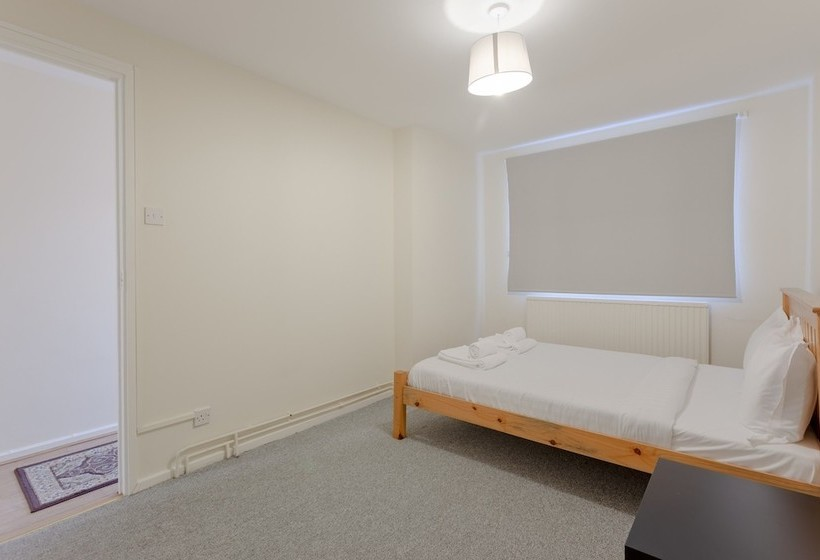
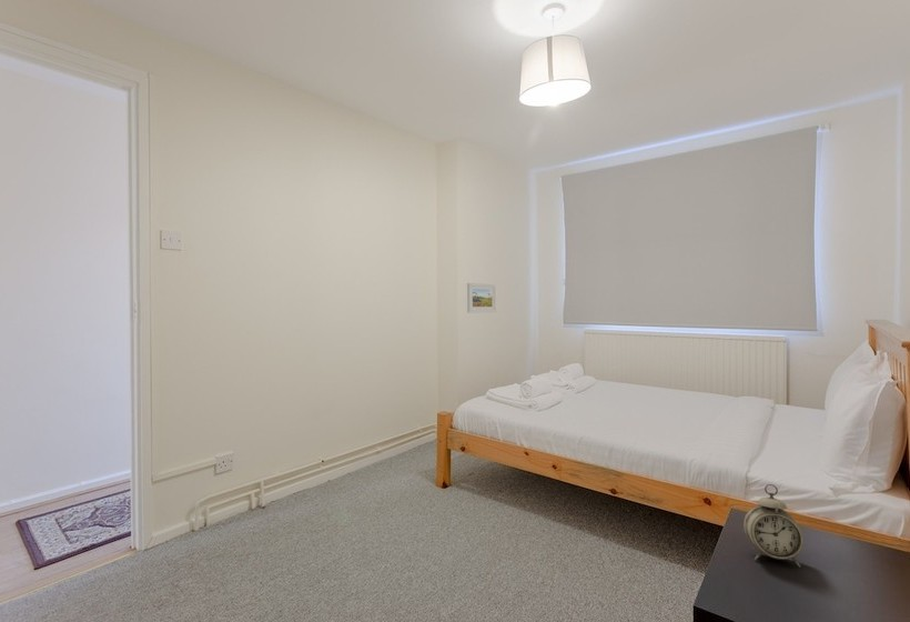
+ alarm clock [742,483,805,569]
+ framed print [466,282,497,313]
